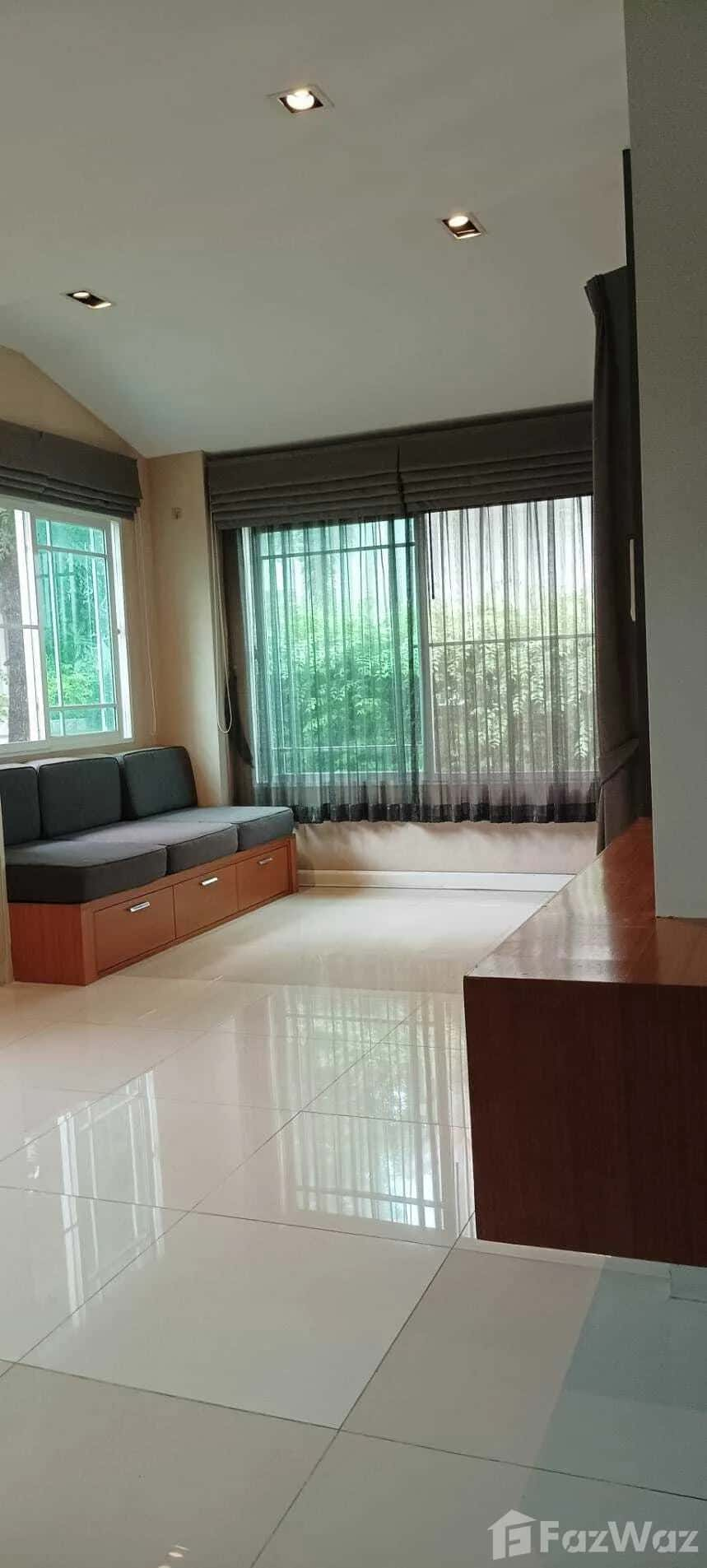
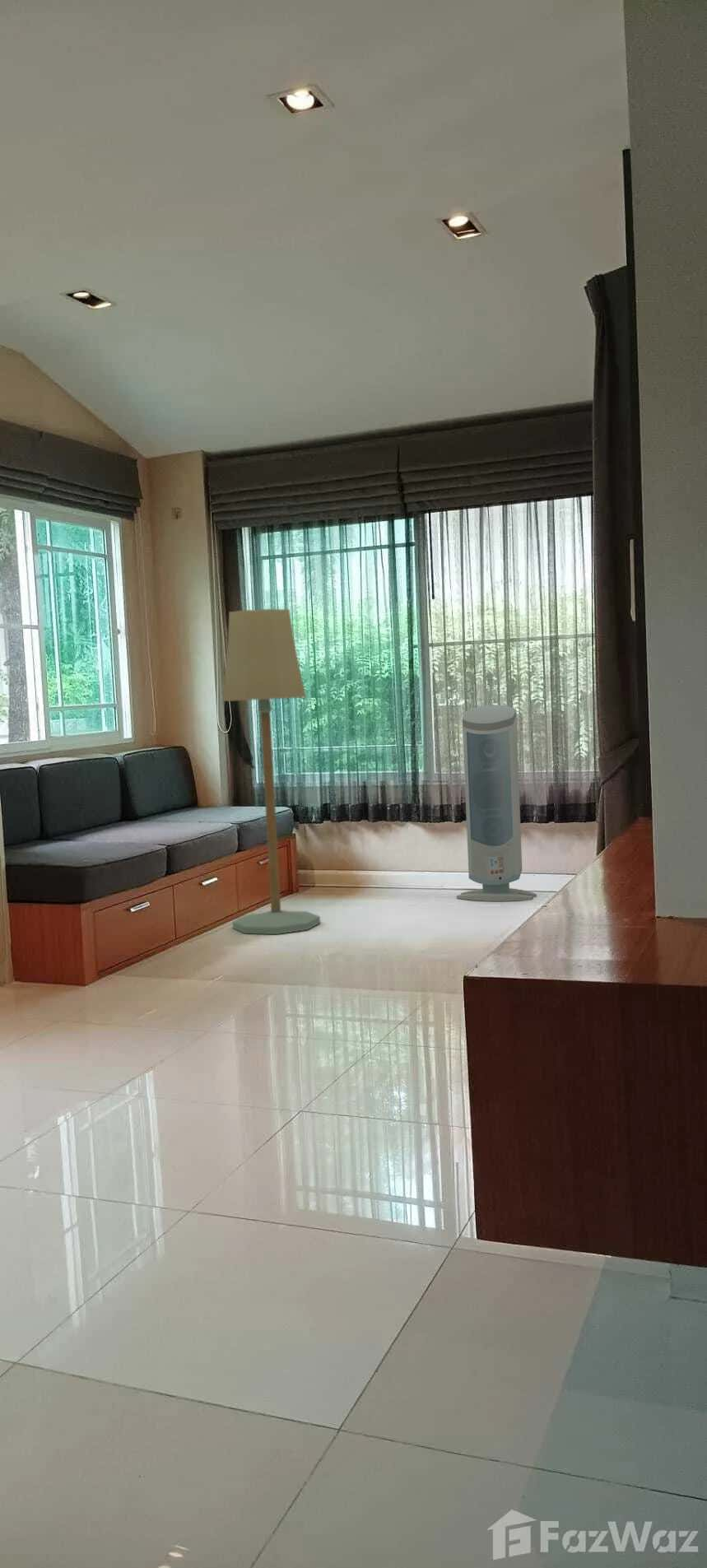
+ floor lamp [221,608,321,935]
+ air purifier [456,704,537,902]
